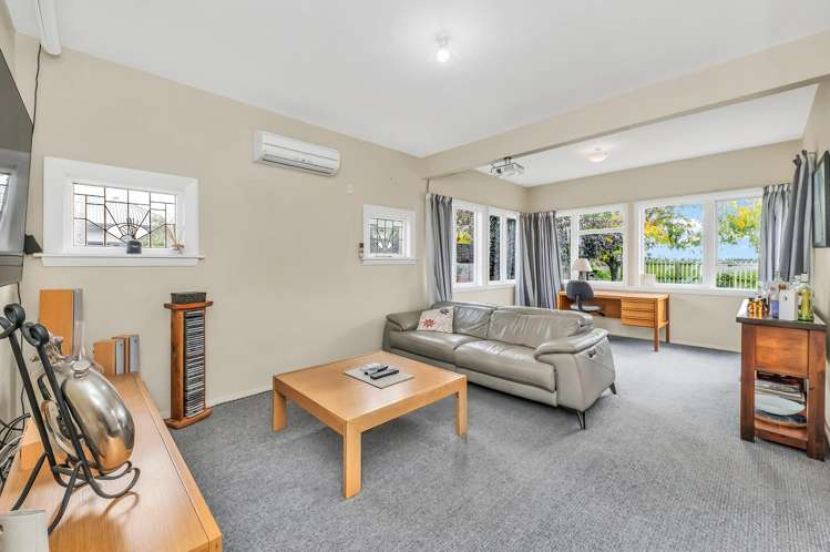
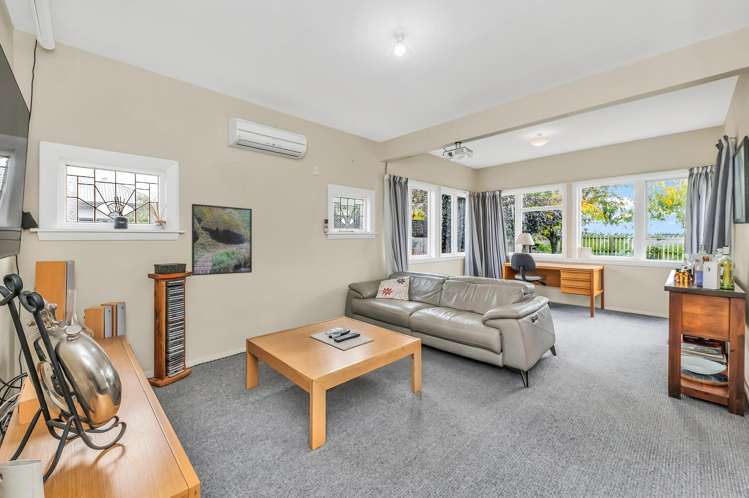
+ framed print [191,203,253,277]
